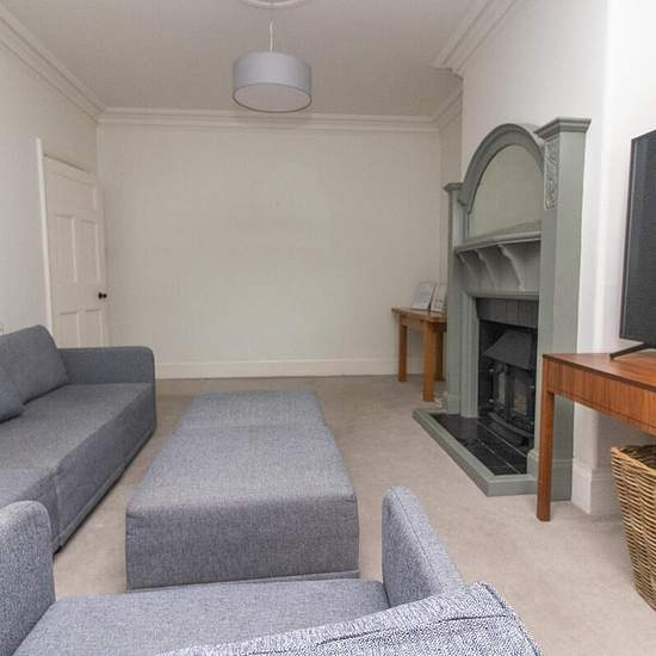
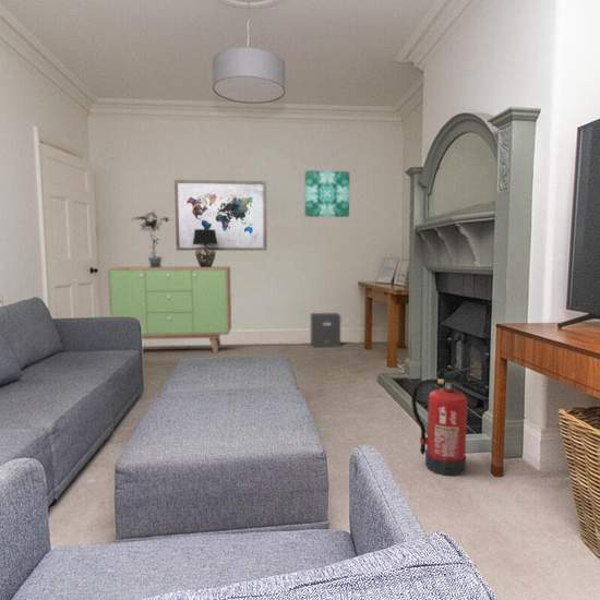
+ wall art [173,179,268,252]
+ speaker [310,312,341,348]
+ sideboard [107,265,232,355]
+ wall art [304,170,350,218]
+ potted plant [131,208,172,267]
+ fire extinguisher [410,367,476,477]
+ table lamp [193,229,218,267]
